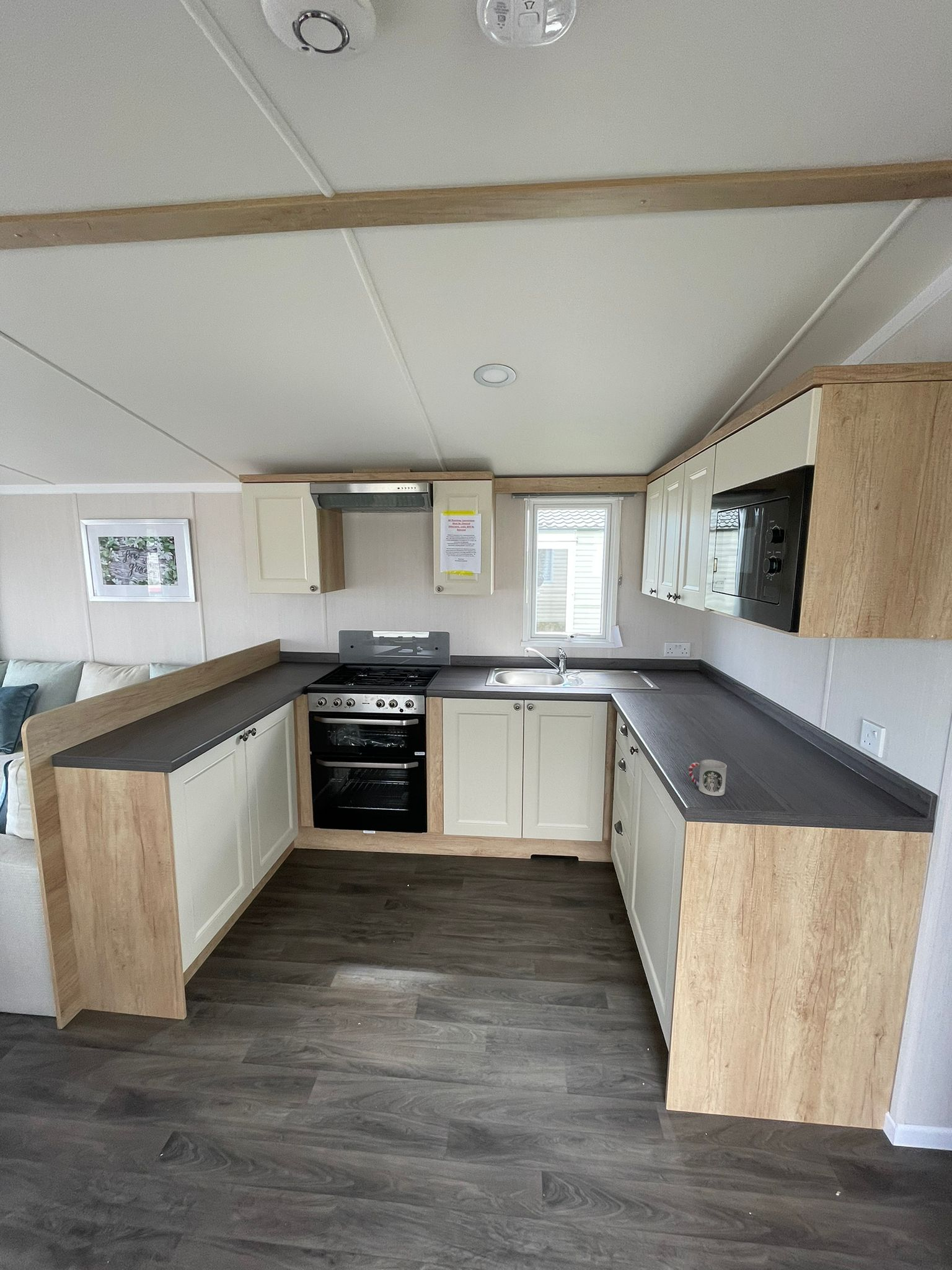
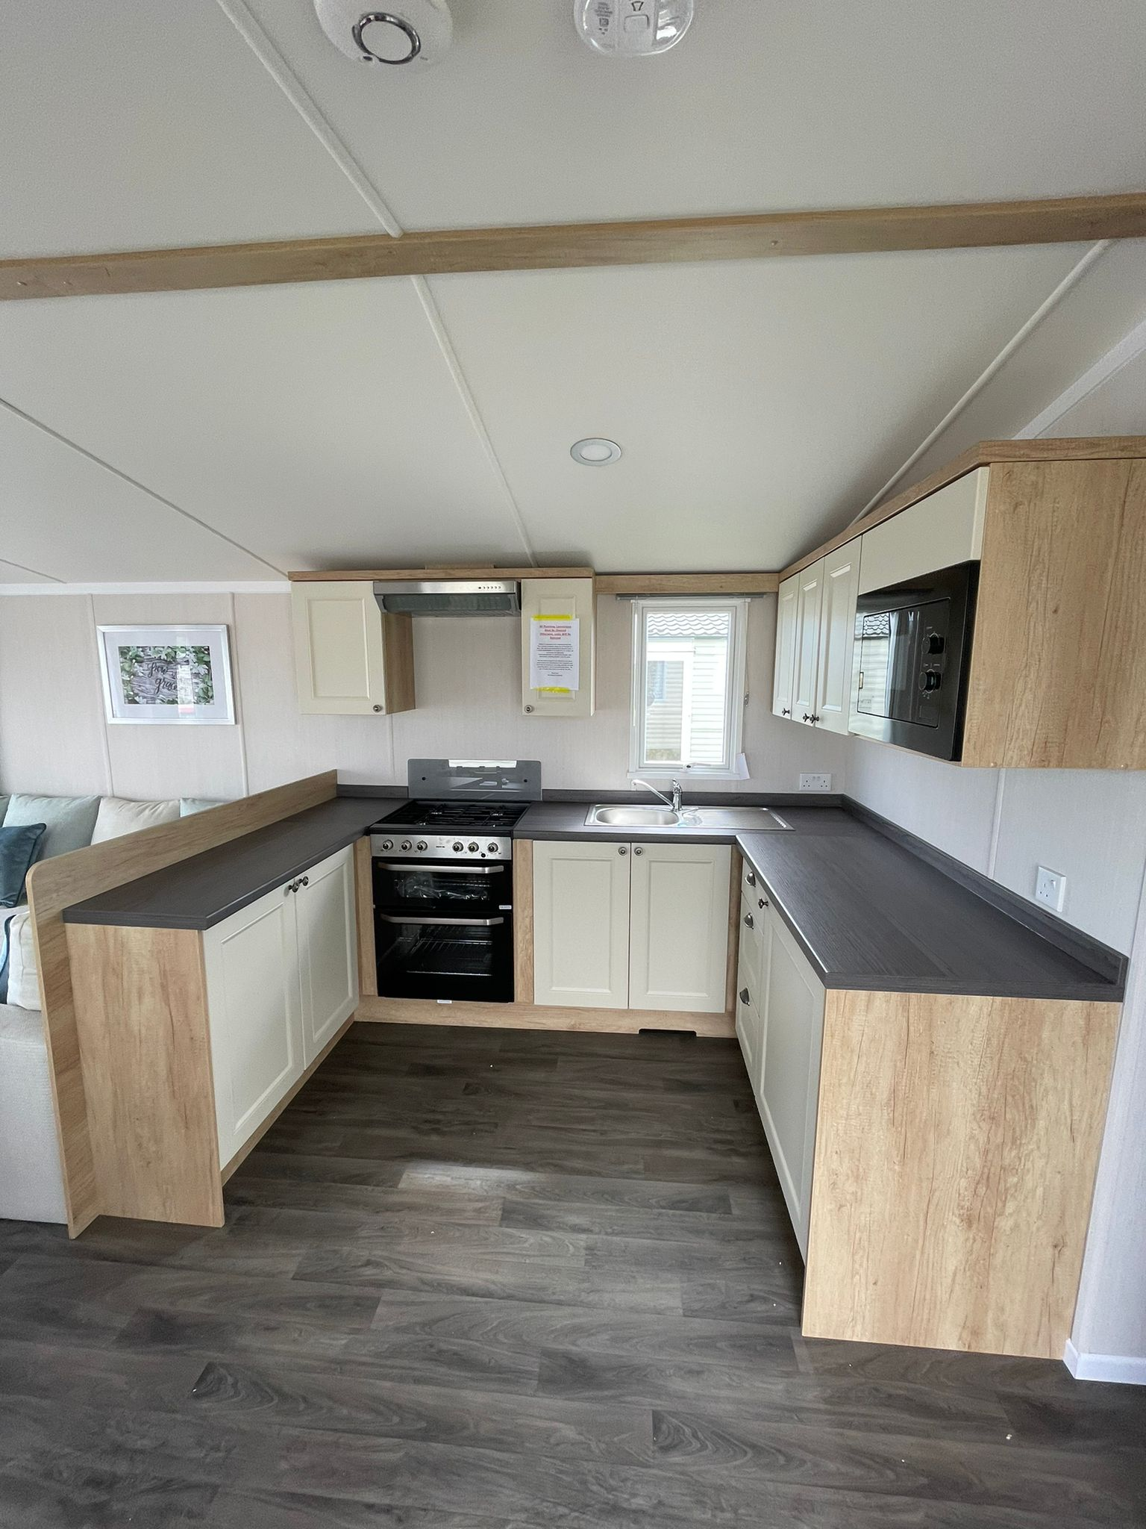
- cup [688,759,728,797]
